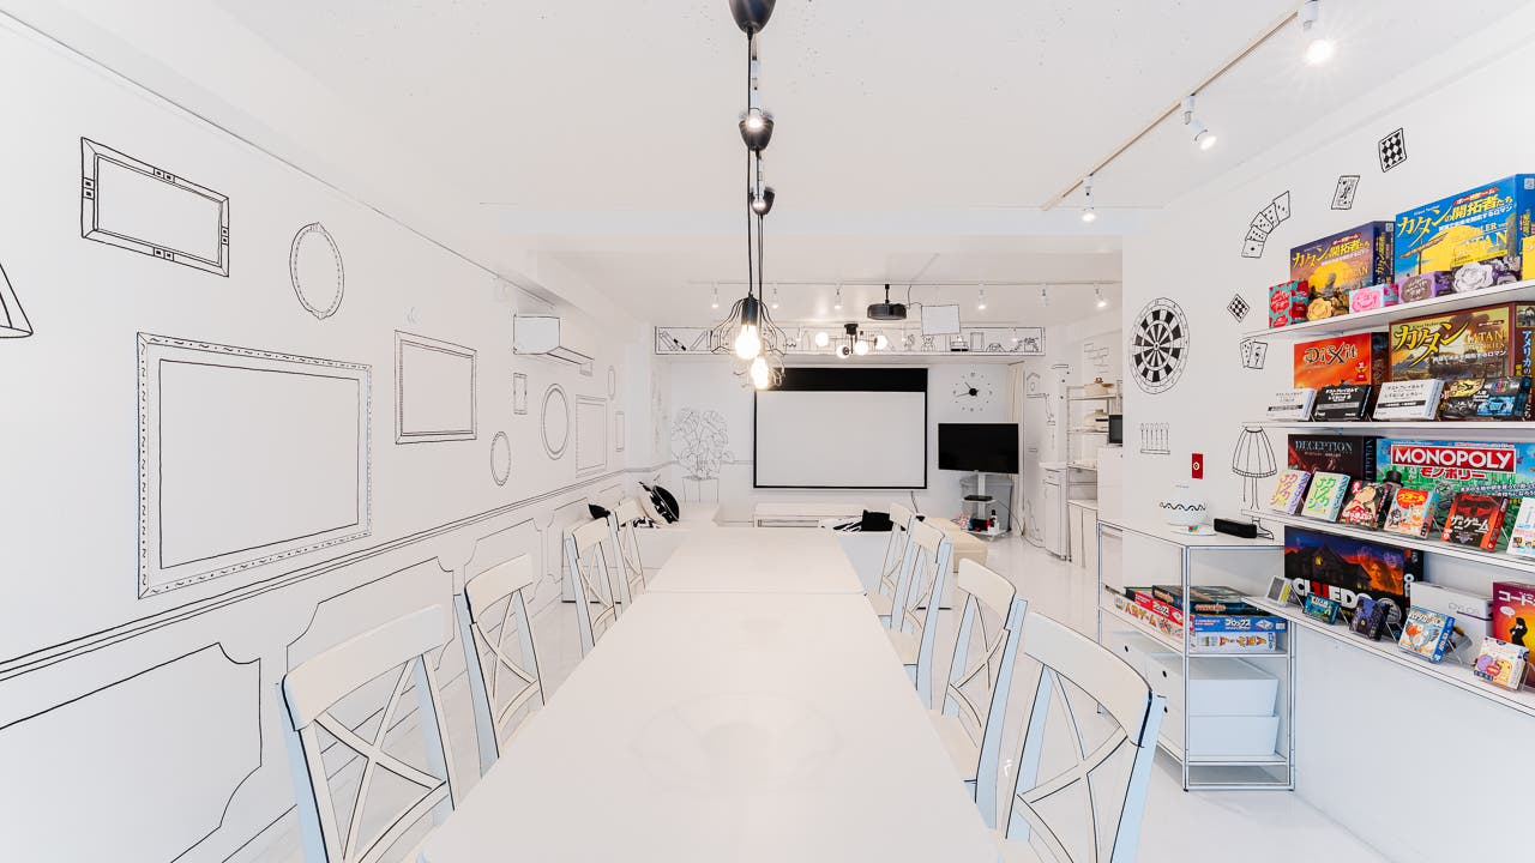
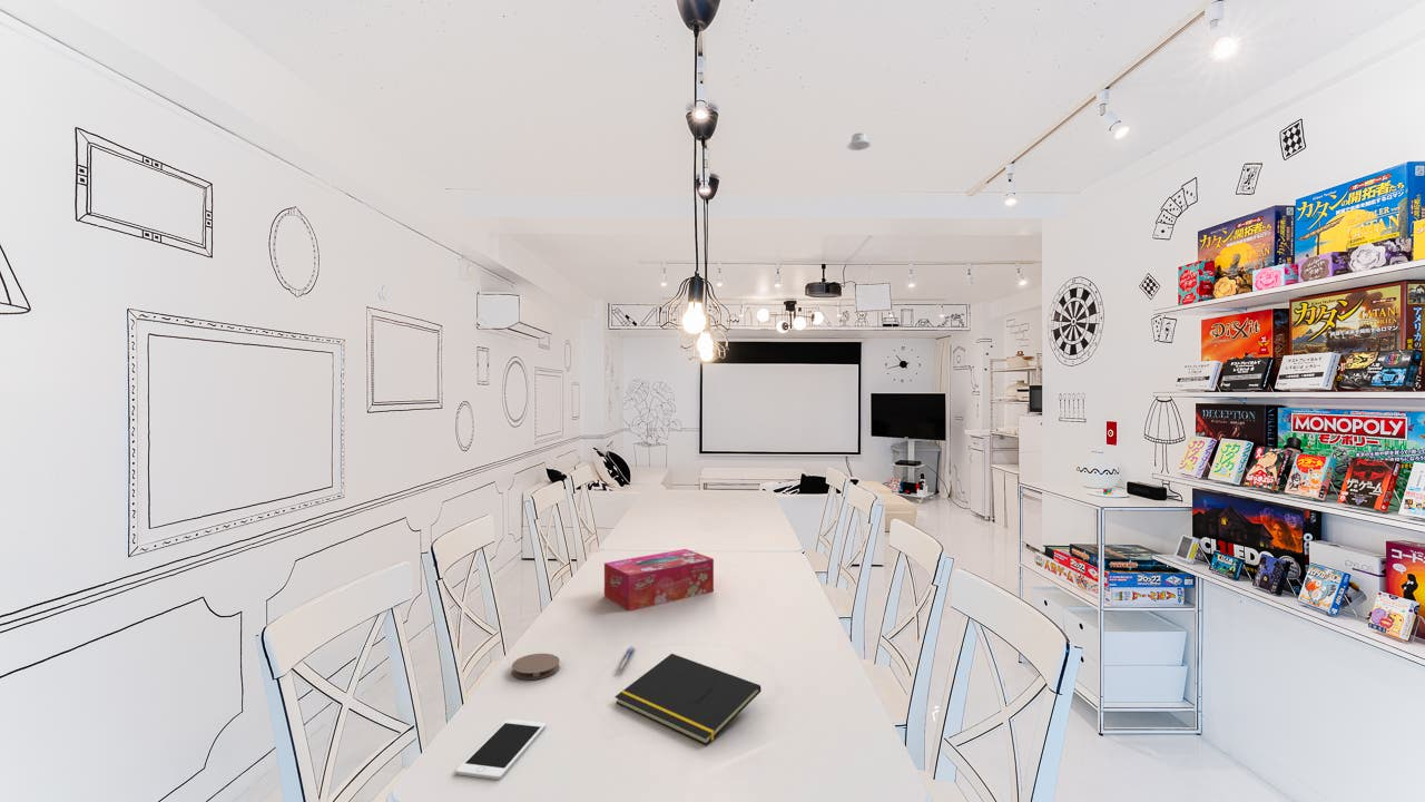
+ coaster [511,653,561,681]
+ cell phone [454,718,547,781]
+ pen [616,645,637,672]
+ tissue box [603,548,715,612]
+ recessed light [846,131,872,151]
+ notepad [613,653,763,746]
